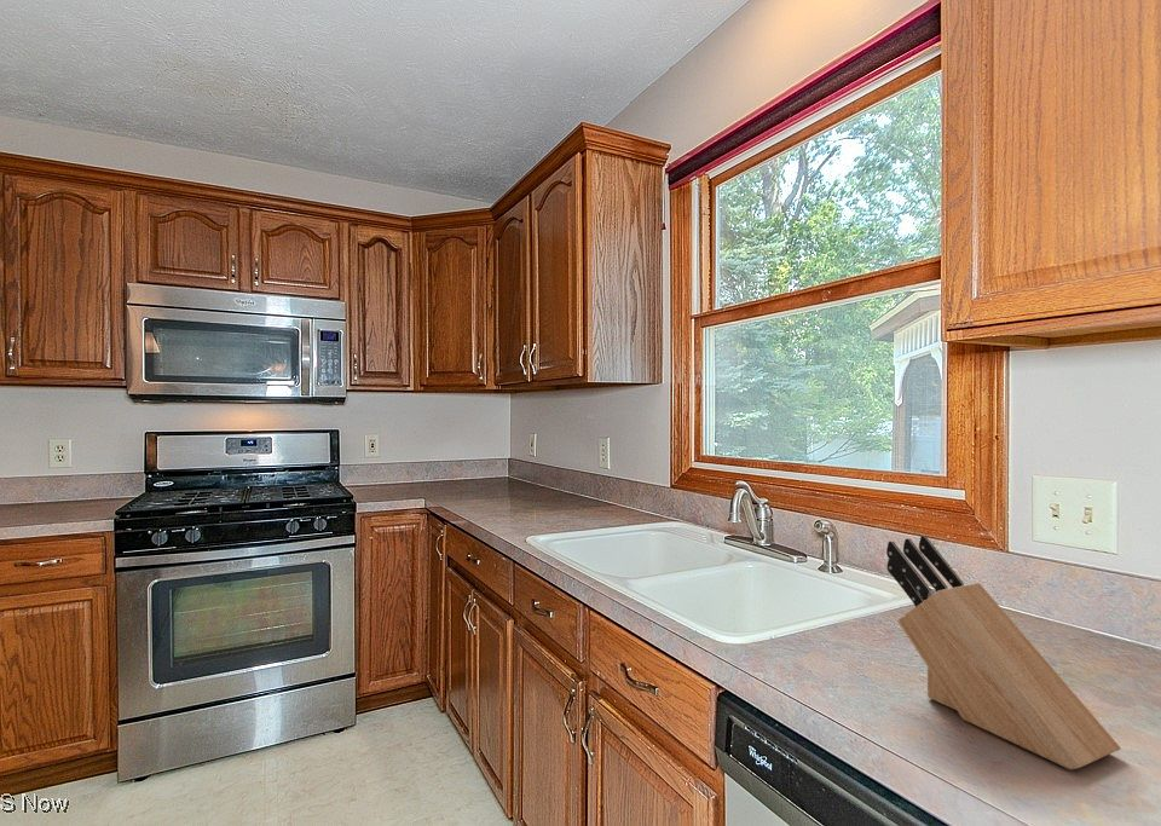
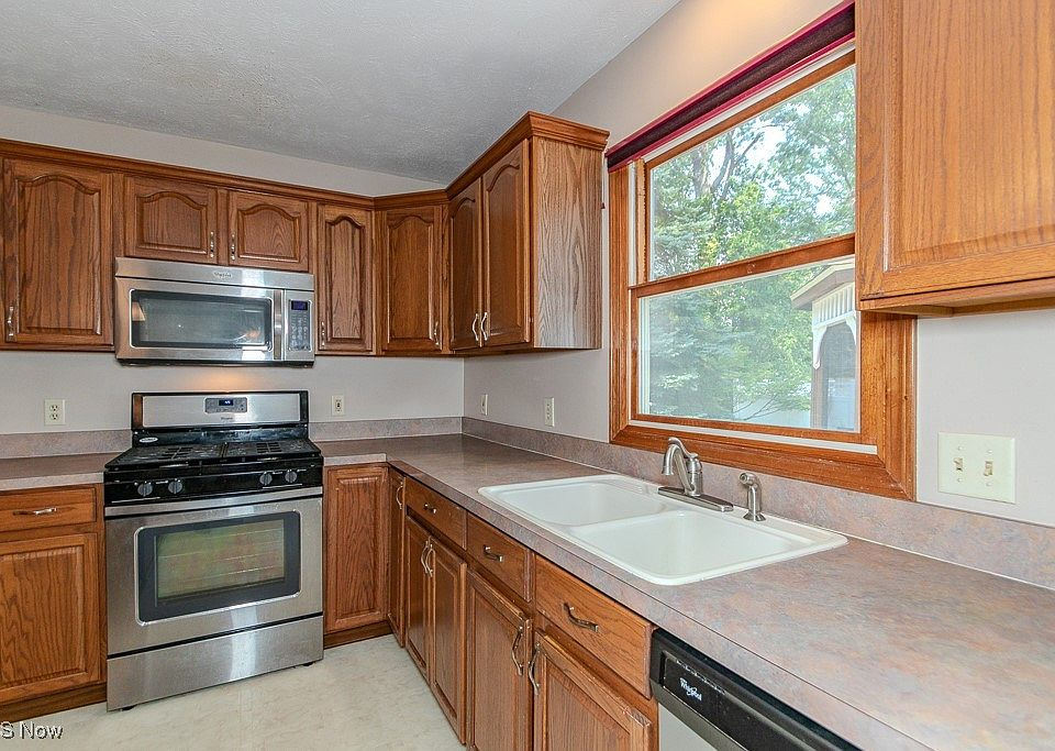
- knife block [885,535,1121,770]
